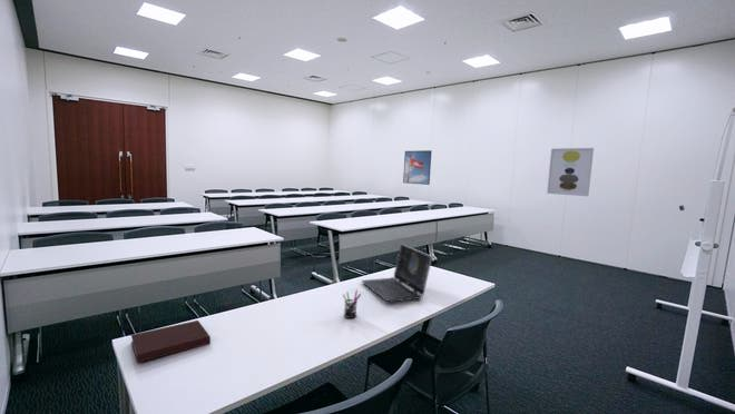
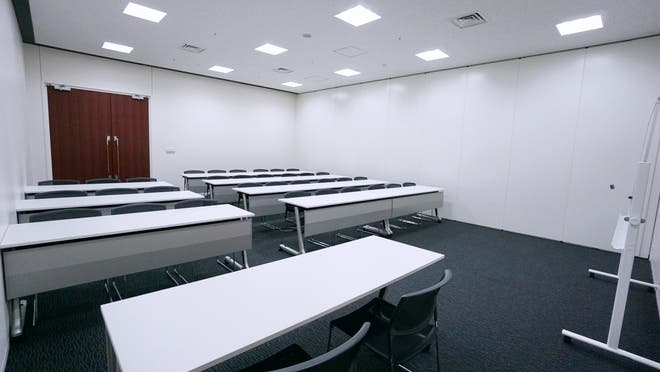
- pen holder [342,289,362,319]
- wall art [546,147,595,197]
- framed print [402,149,433,186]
- notebook [130,319,212,364]
- laptop [361,243,433,303]
